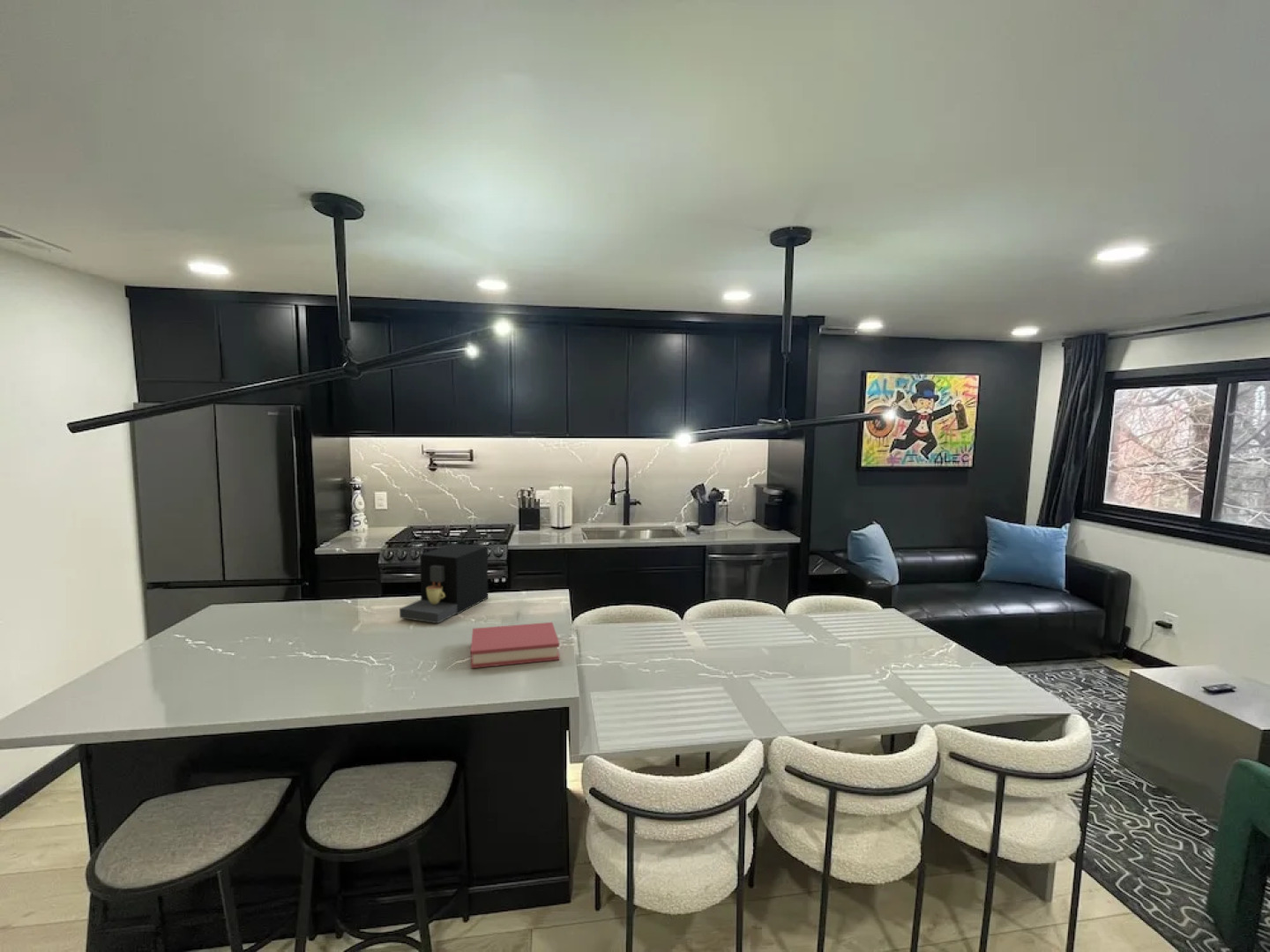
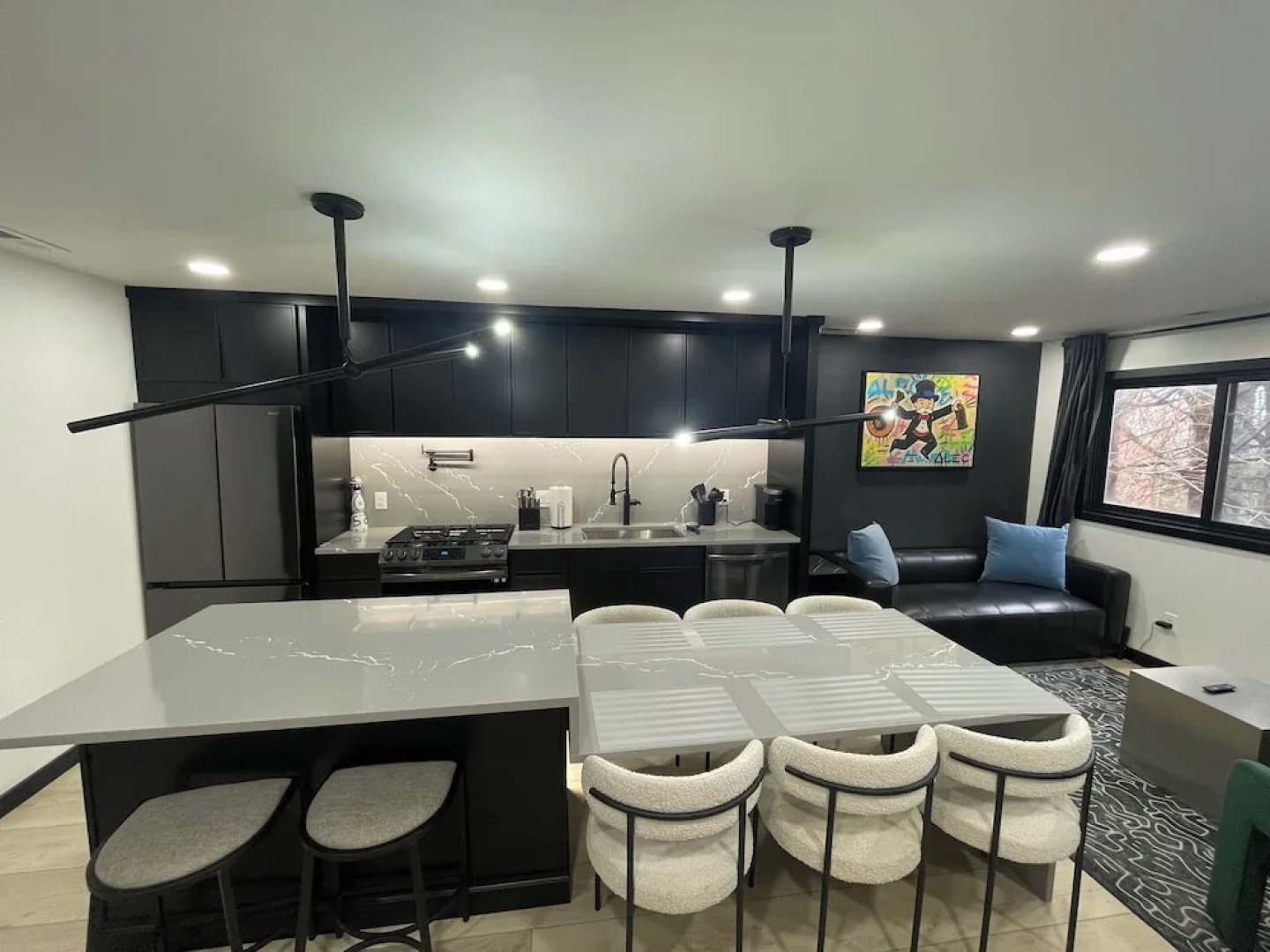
- coffee maker [399,543,489,624]
- hardback book [470,621,560,669]
